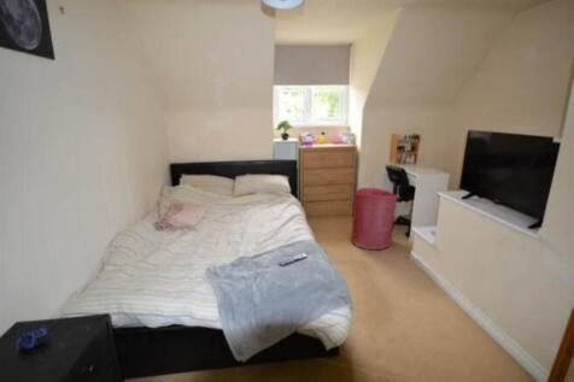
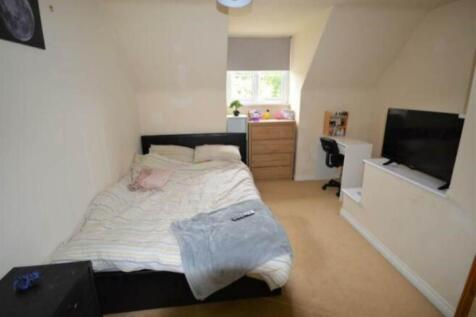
- laundry hamper [350,187,399,251]
